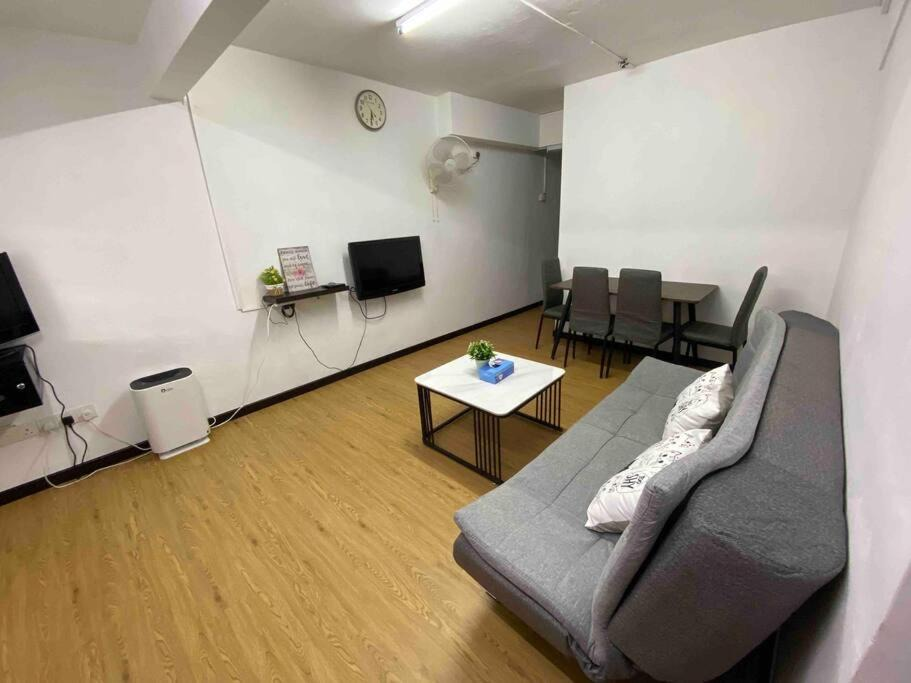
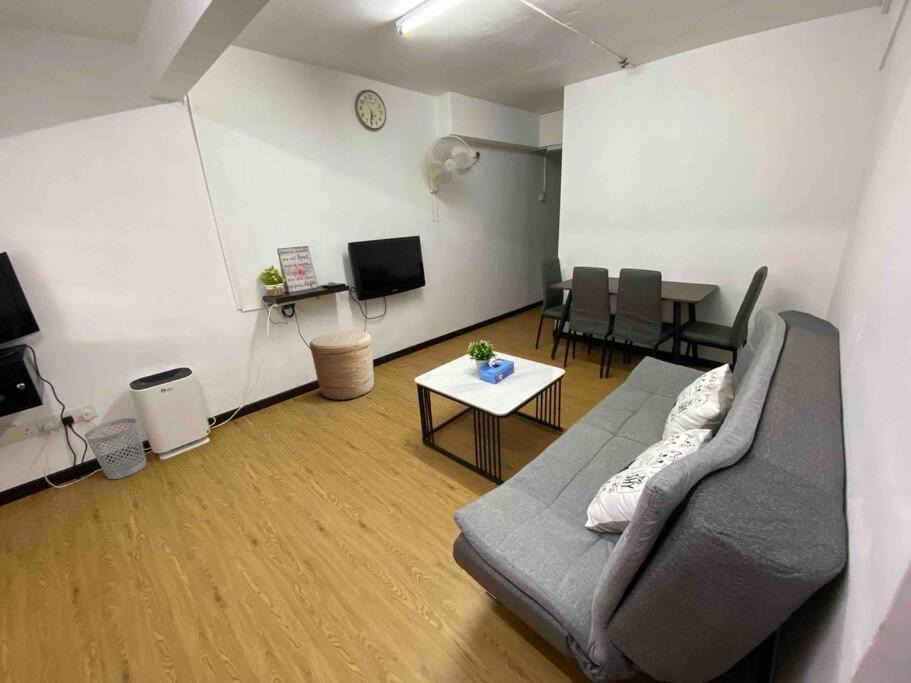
+ basket [308,330,375,401]
+ wastebasket [83,417,147,480]
